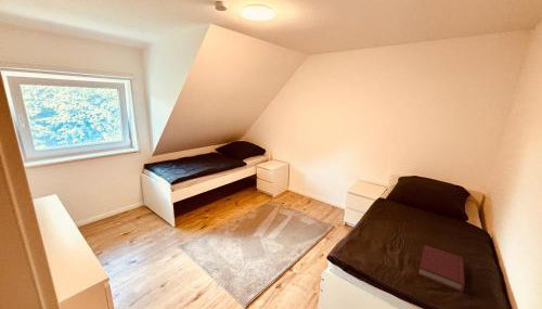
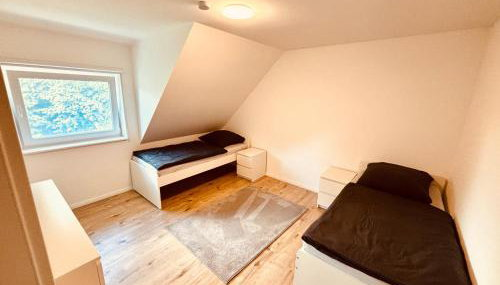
- hardback book [417,244,466,293]
